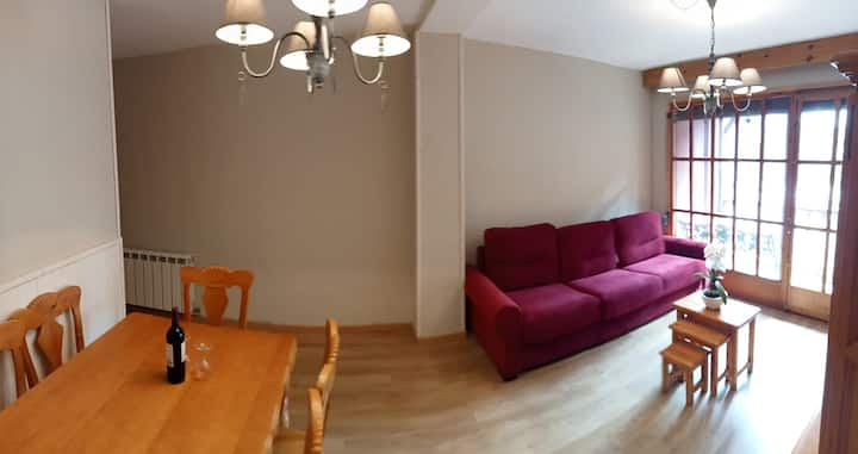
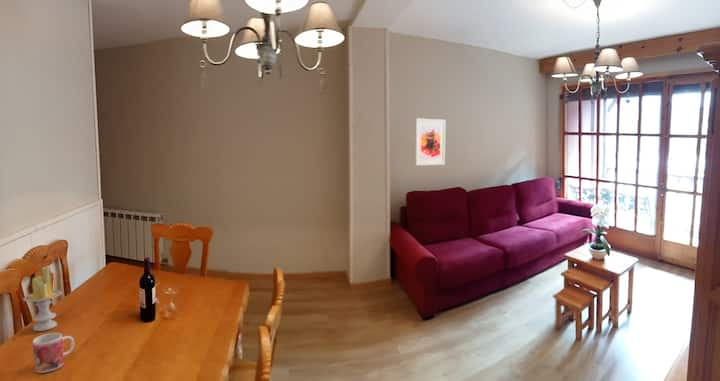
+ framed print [414,117,446,167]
+ candle [22,266,63,332]
+ mug [32,332,75,374]
